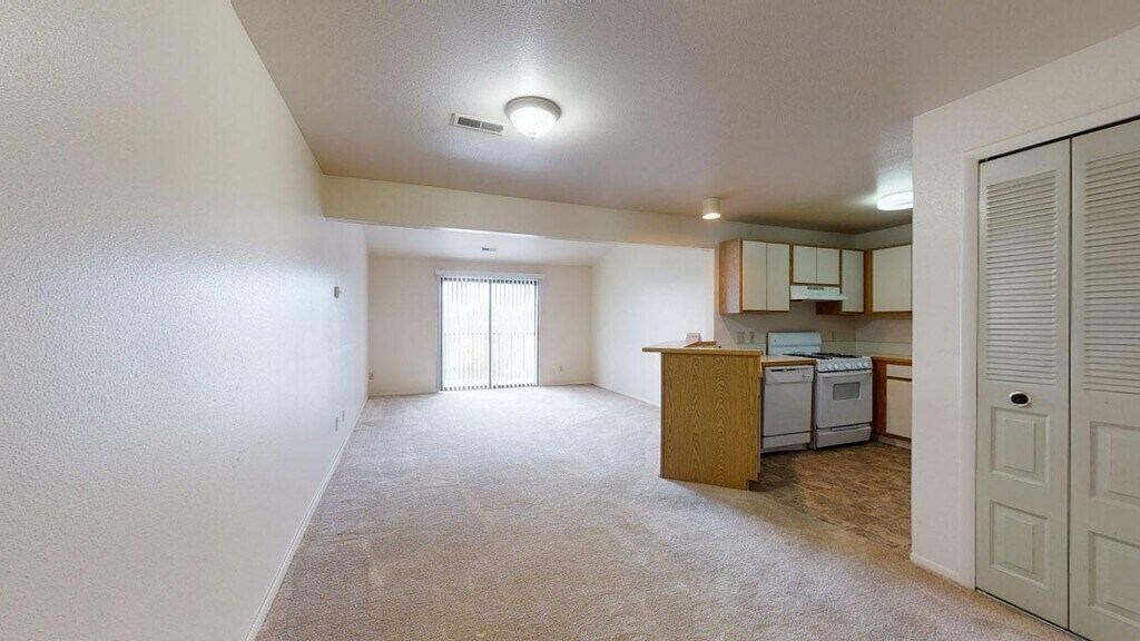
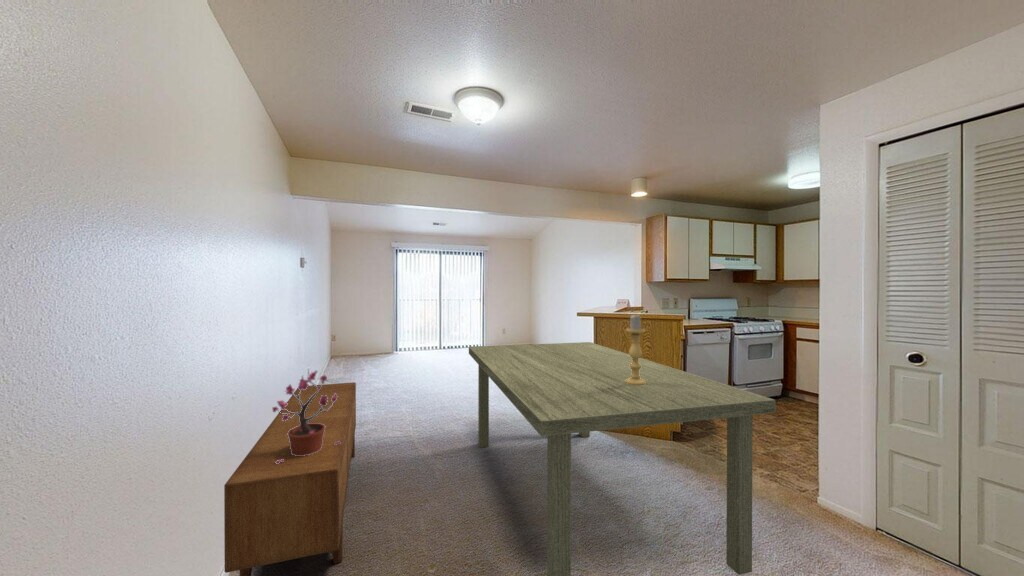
+ dining table [468,341,776,576]
+ candle holder [625,313,646,385]
+ sideboard [223,381,357,576]
+ potted plant [271,370,341,464]
